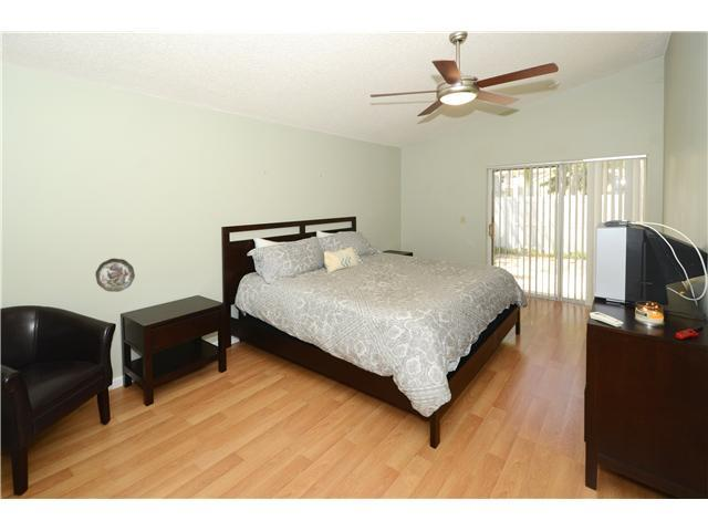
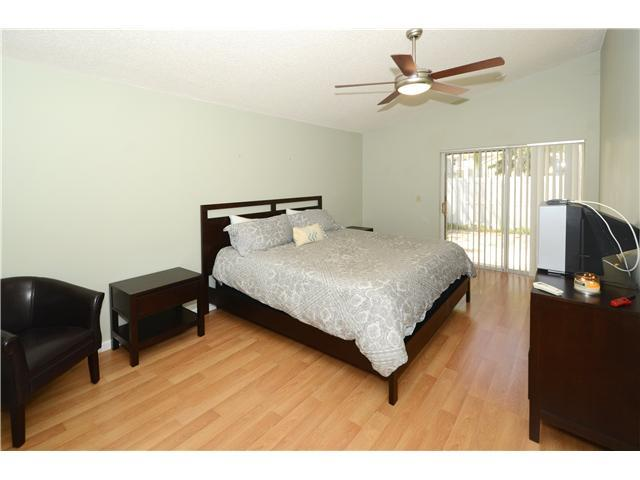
- decorative plate [94,258,136,293]
